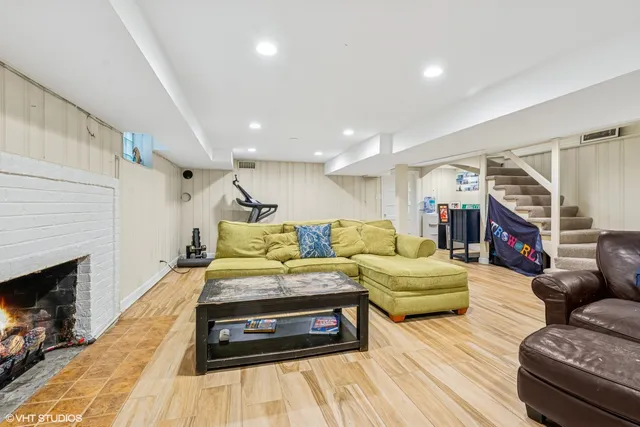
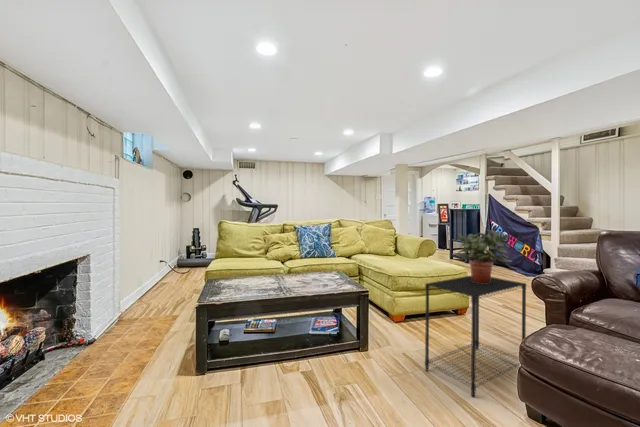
+ shelf [424,275,527,398]
+ potted plant [452,229,513,283]
